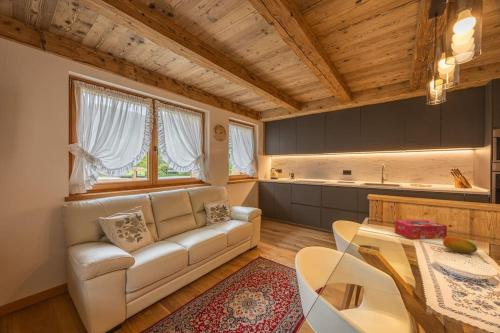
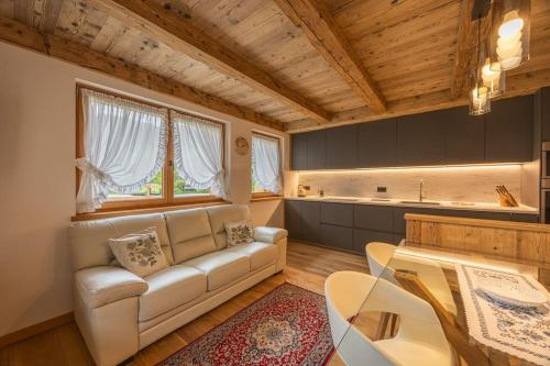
- tissue box [394,219,448,240]
- fruit [442,235,478,254]
